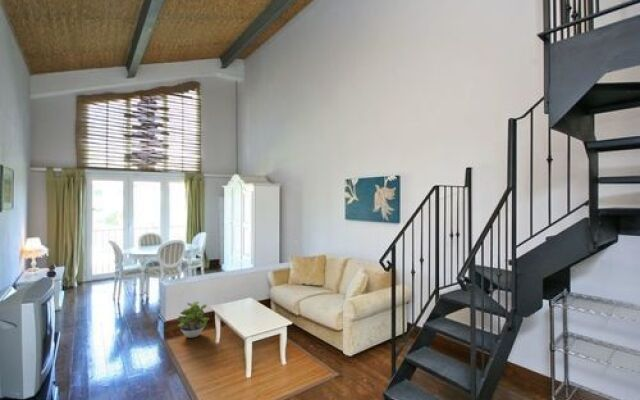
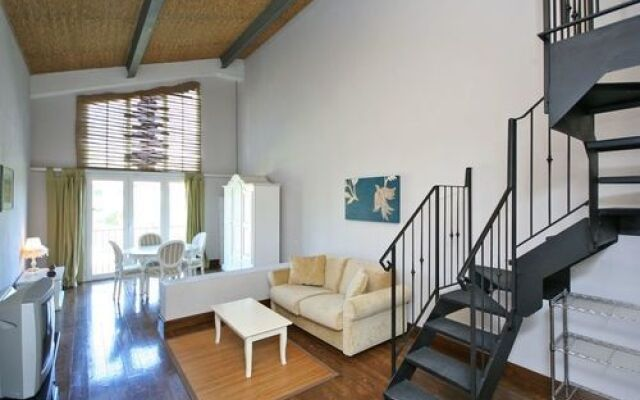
- potted plant [177,301,210,339]
